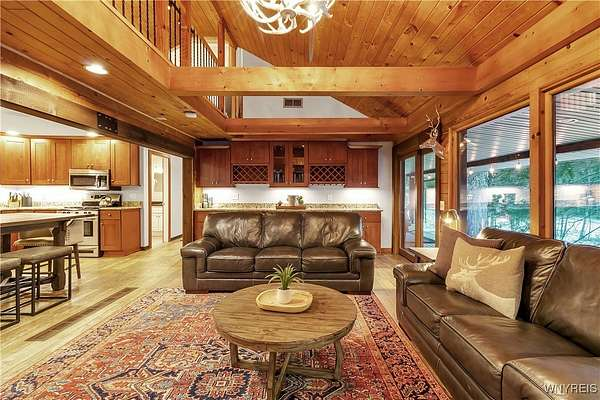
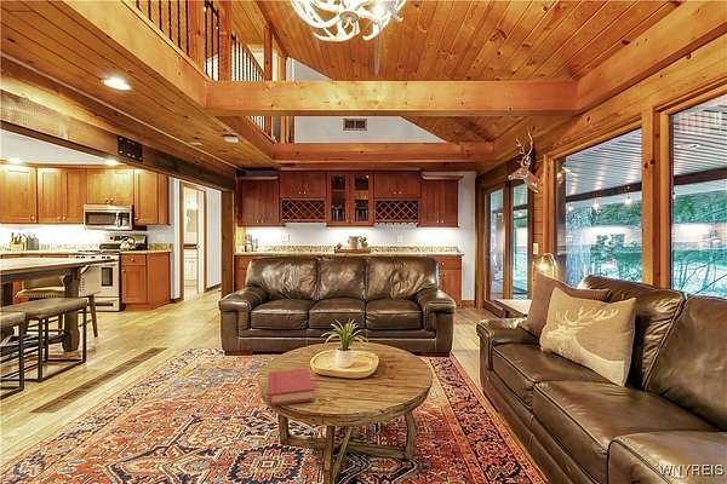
+ hardback book [268,368,315,407]
